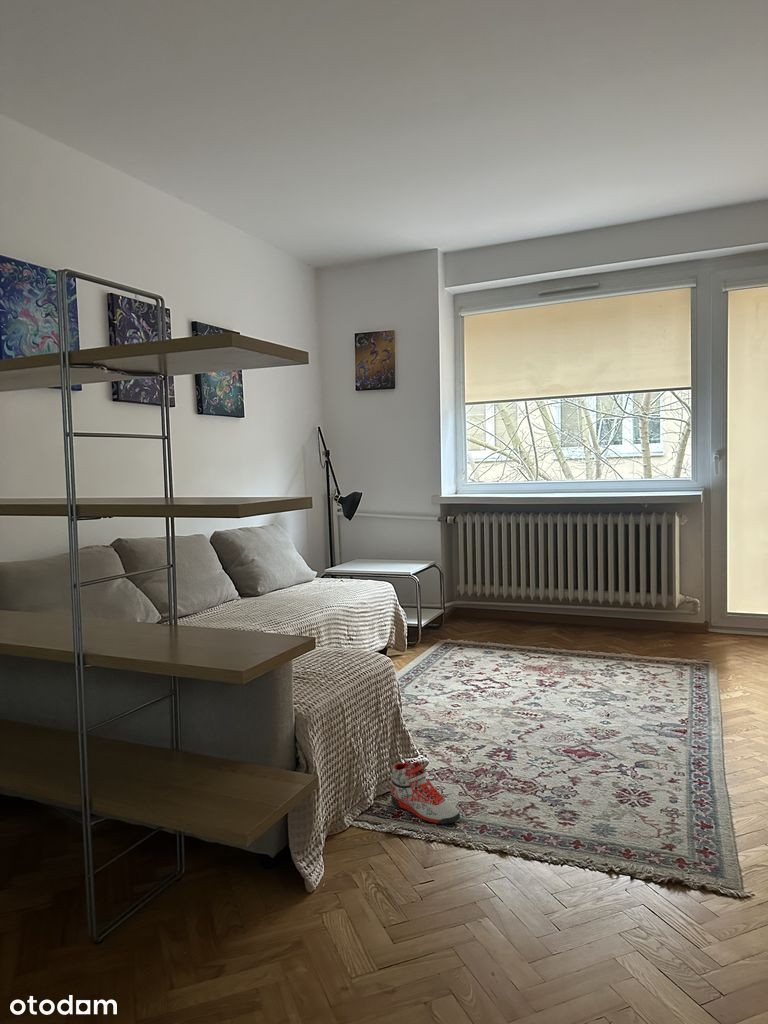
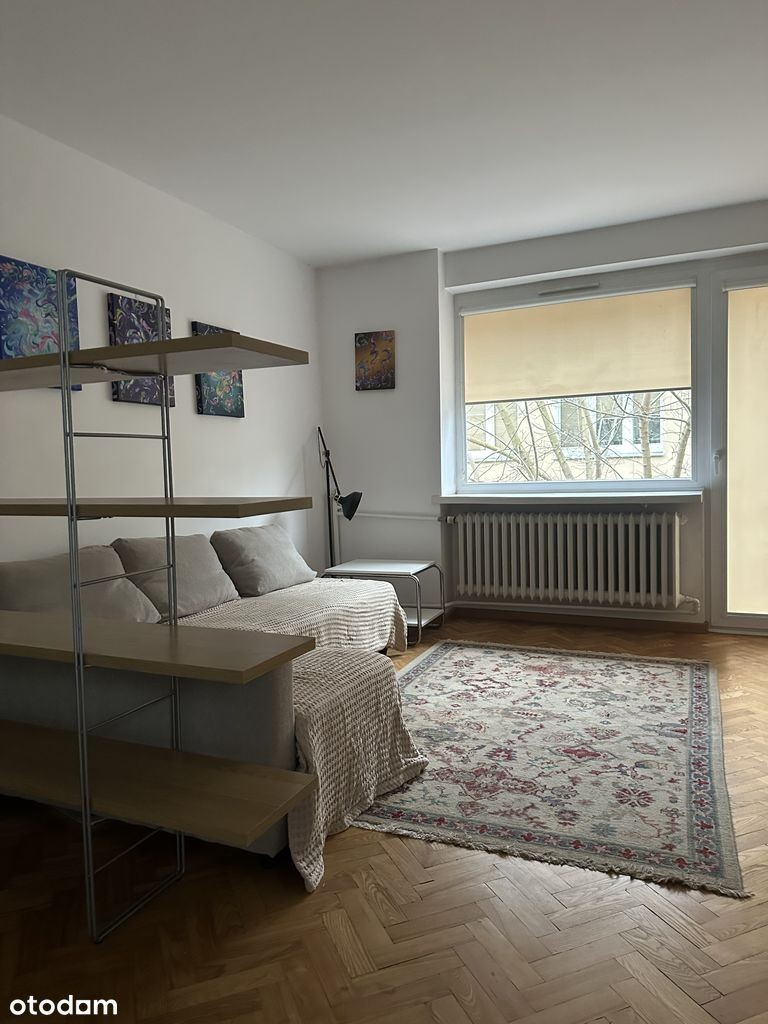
- sneaker [390,761,461,825]
